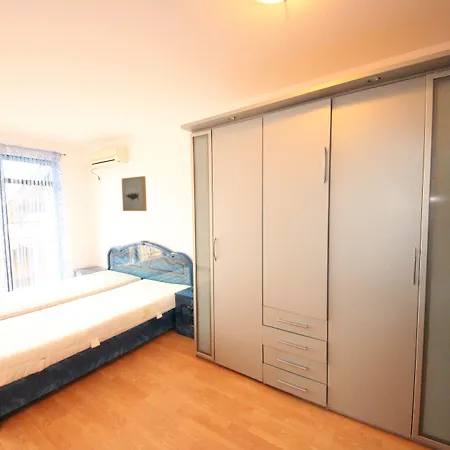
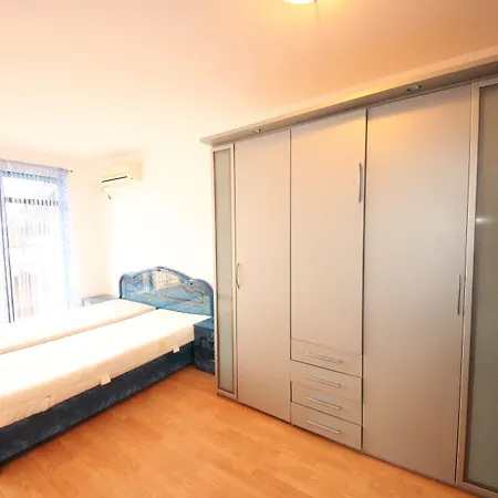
- wall art [121,175,148,212]
